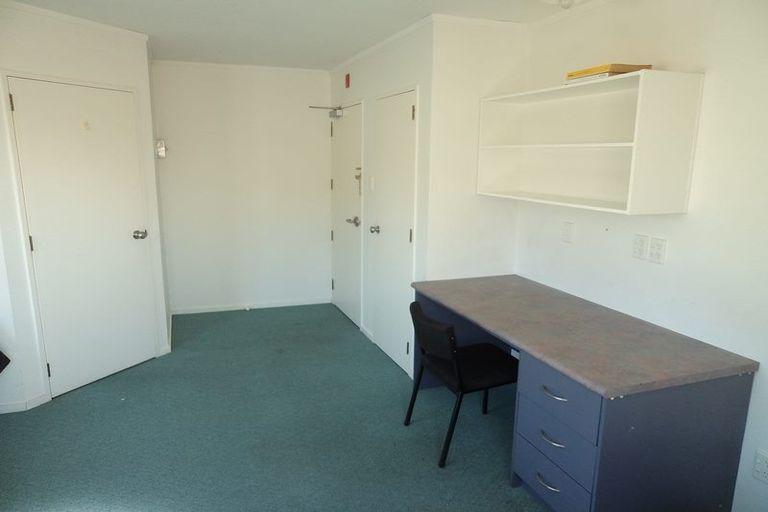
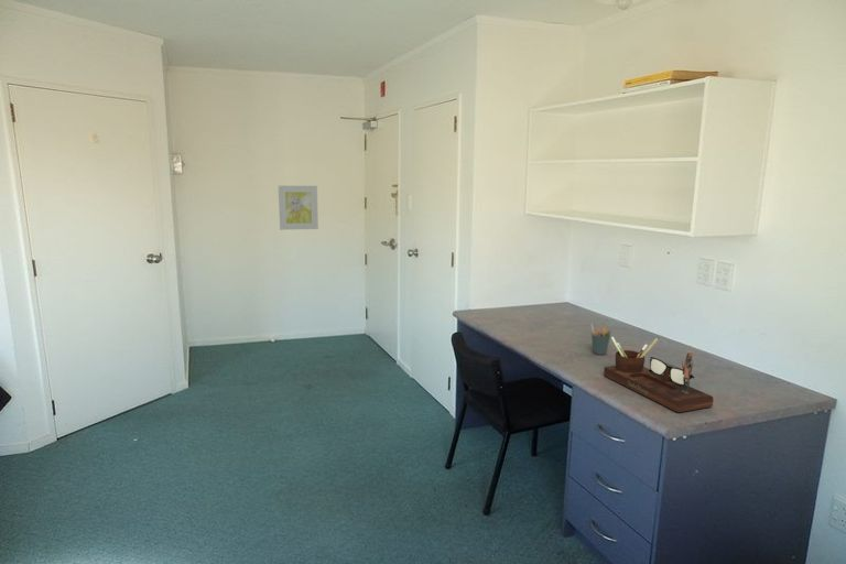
+ desk organizer [603,336,714,413]
+ wall art [278,185,319,231]
+ pen holder [590,323,612,356]
